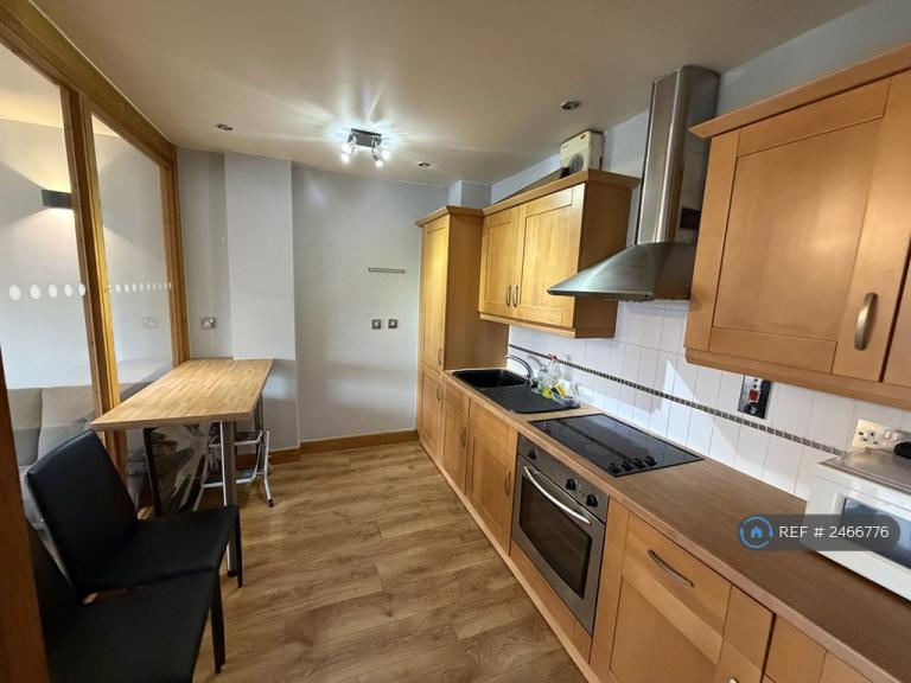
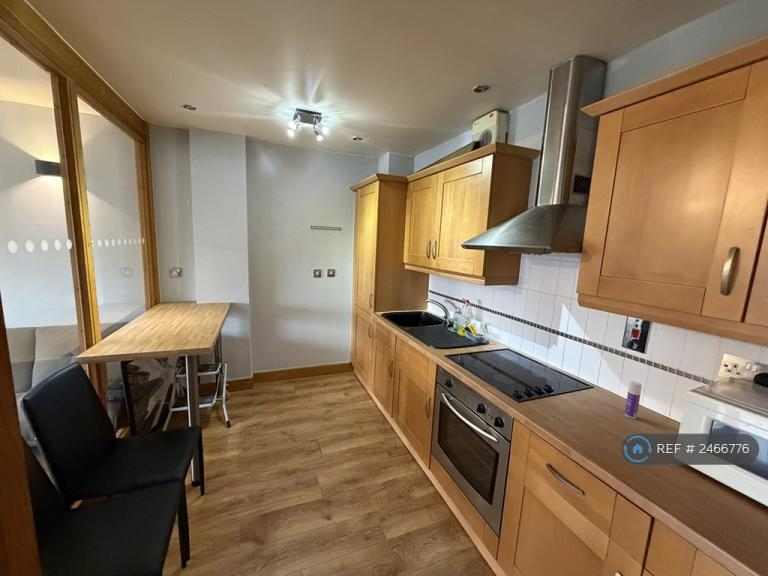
+ bottle [624,380,643,420]
